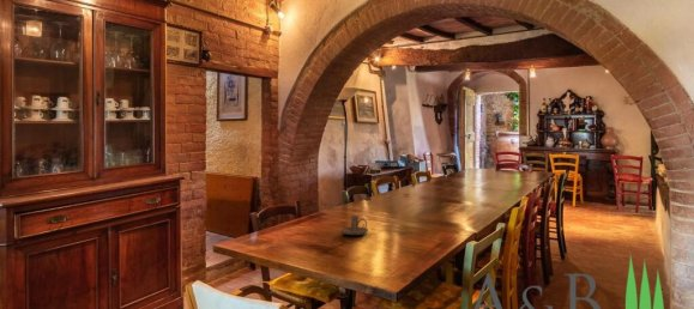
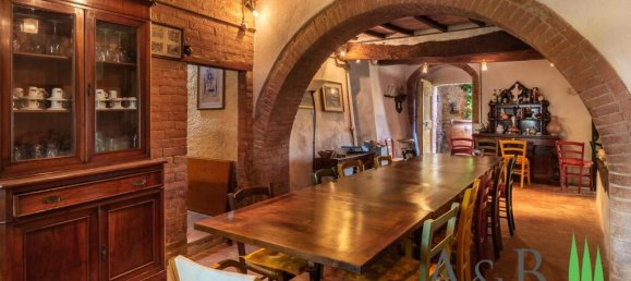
- candle holder [340,214,369,236]
